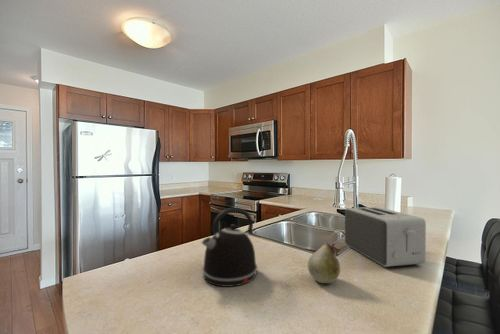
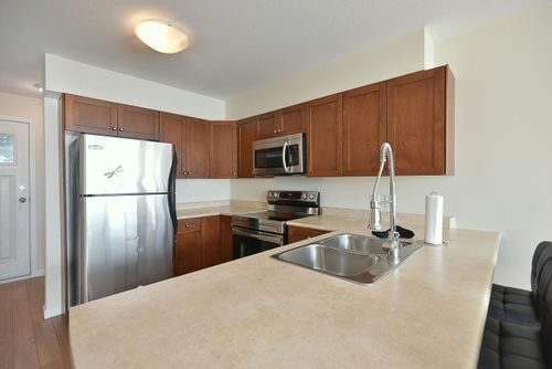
- fruit [307,242,341,284]
- toaster [344,206,427,268]
- kettle [201,207,258,288]
